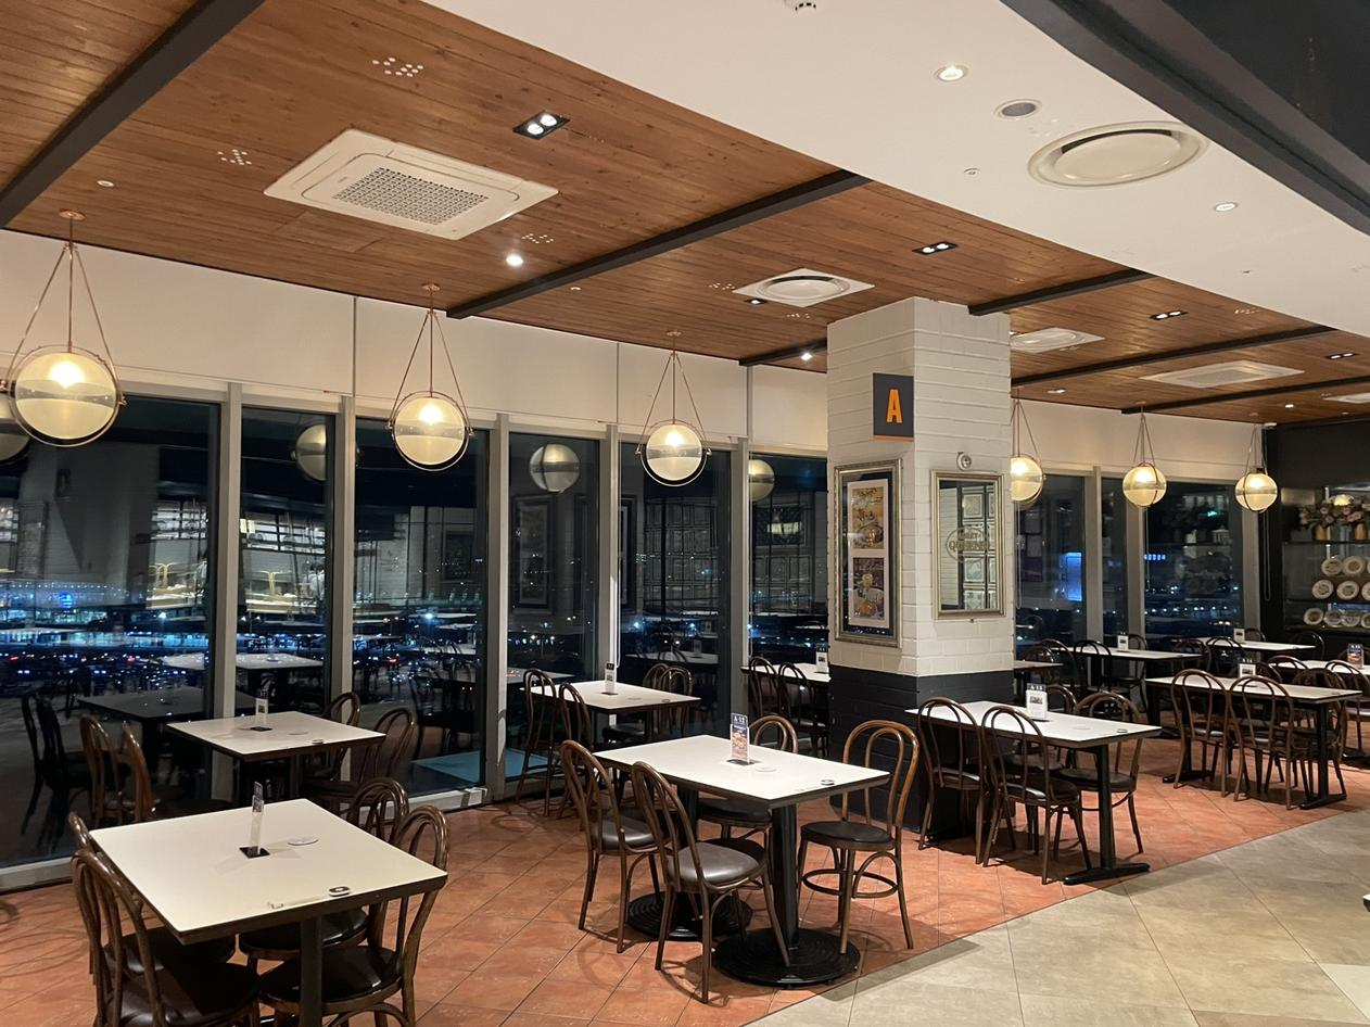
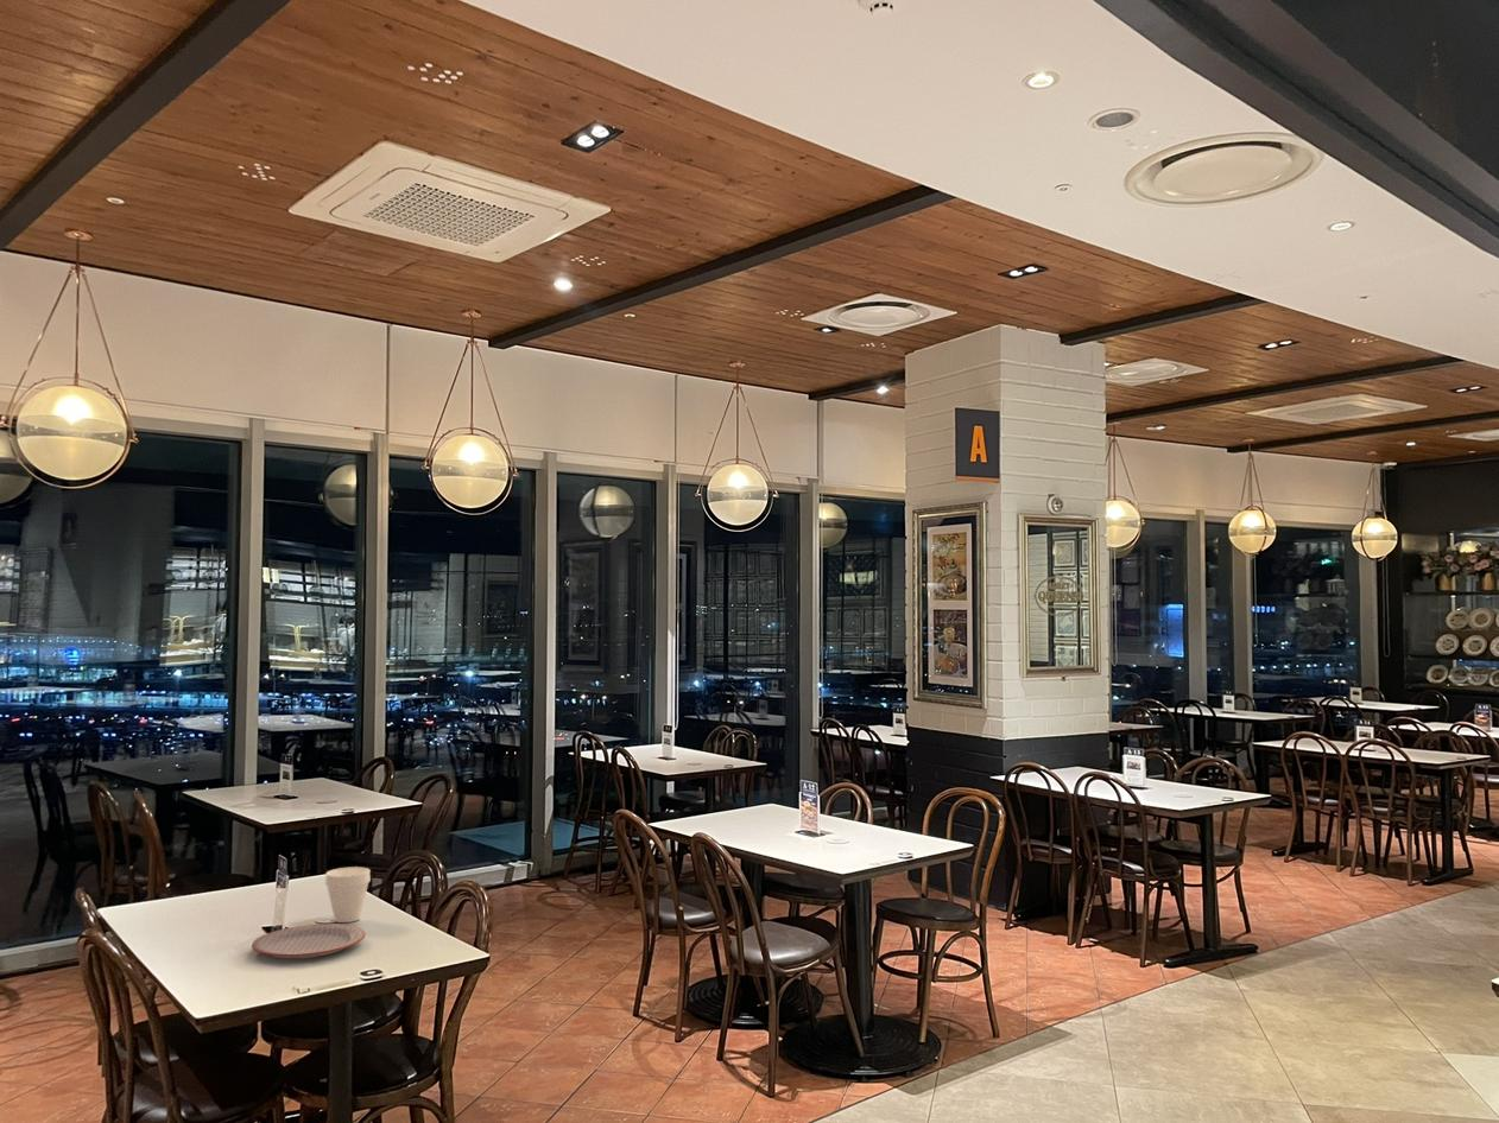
+ plate [251,922,366,959]
+ cup [324,865,372,924]
